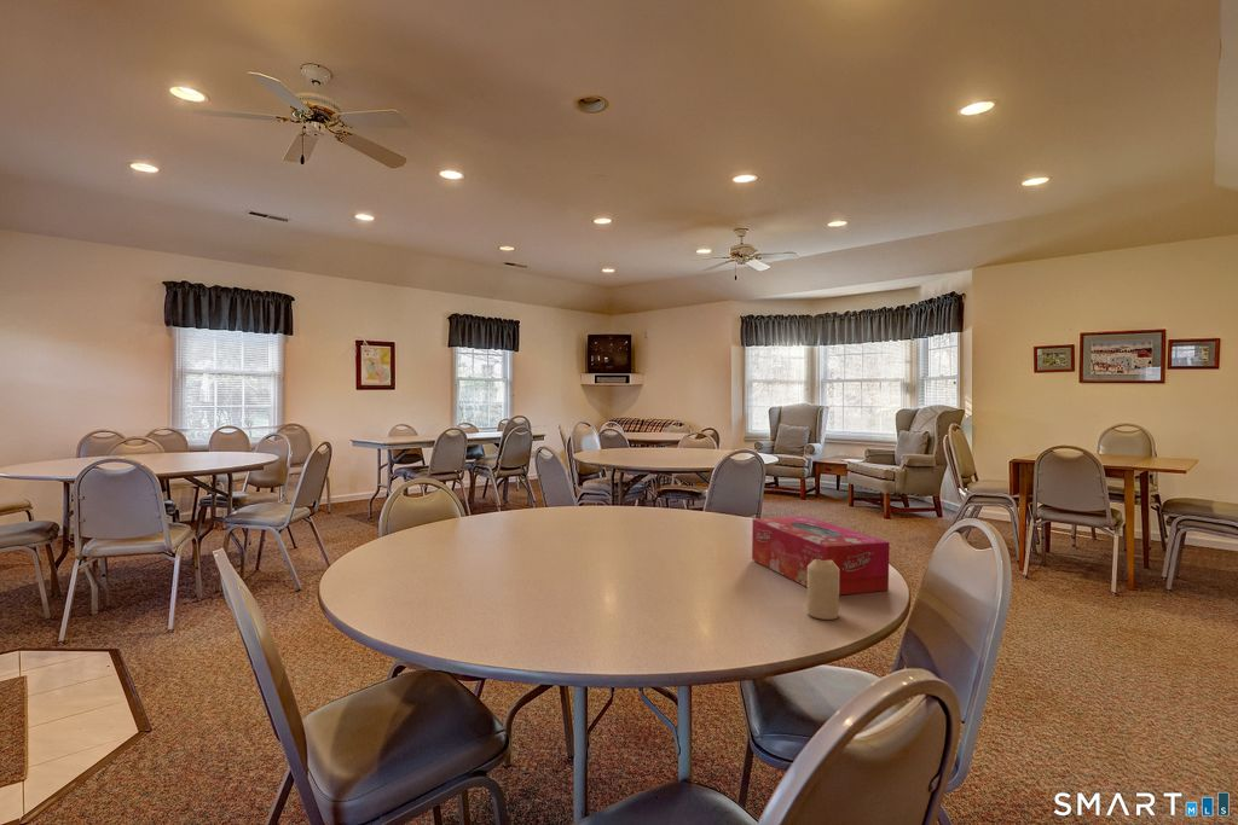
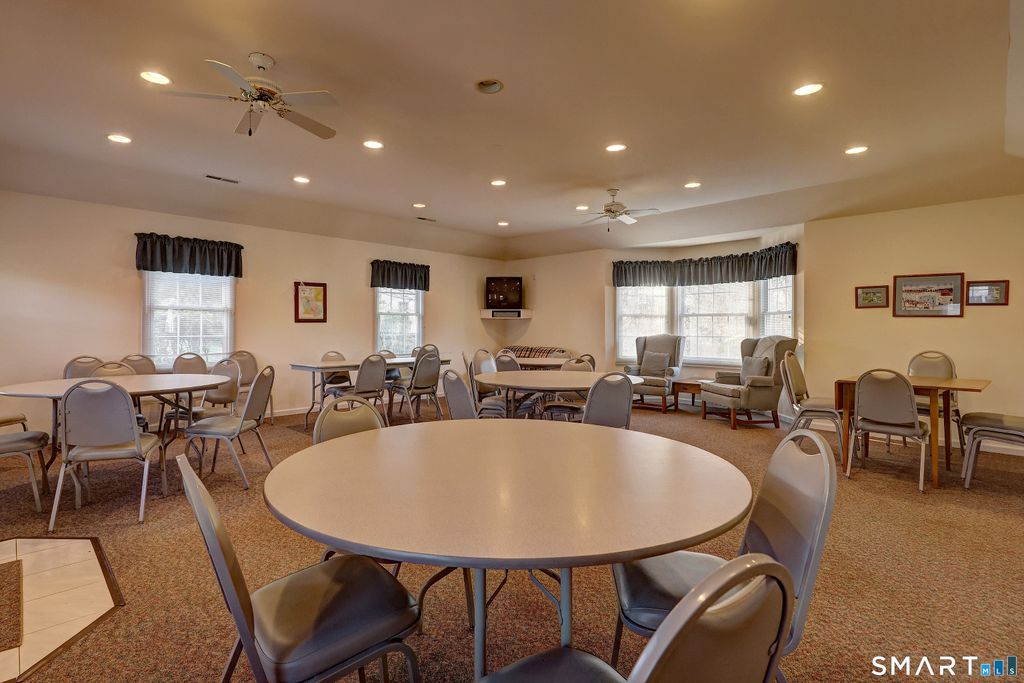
- candle [806,559,840,621]
- tissue box [751,516,891,597]
